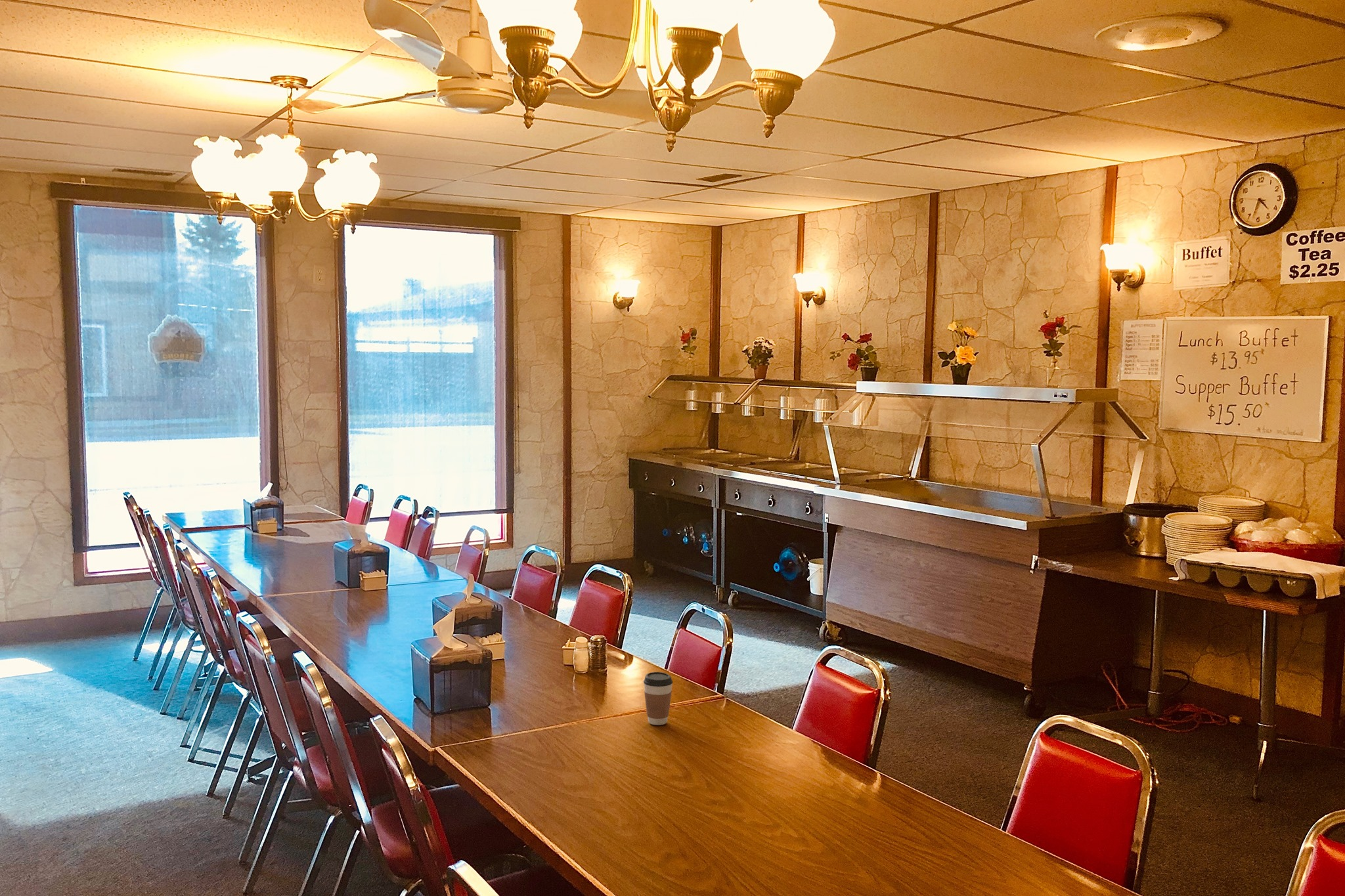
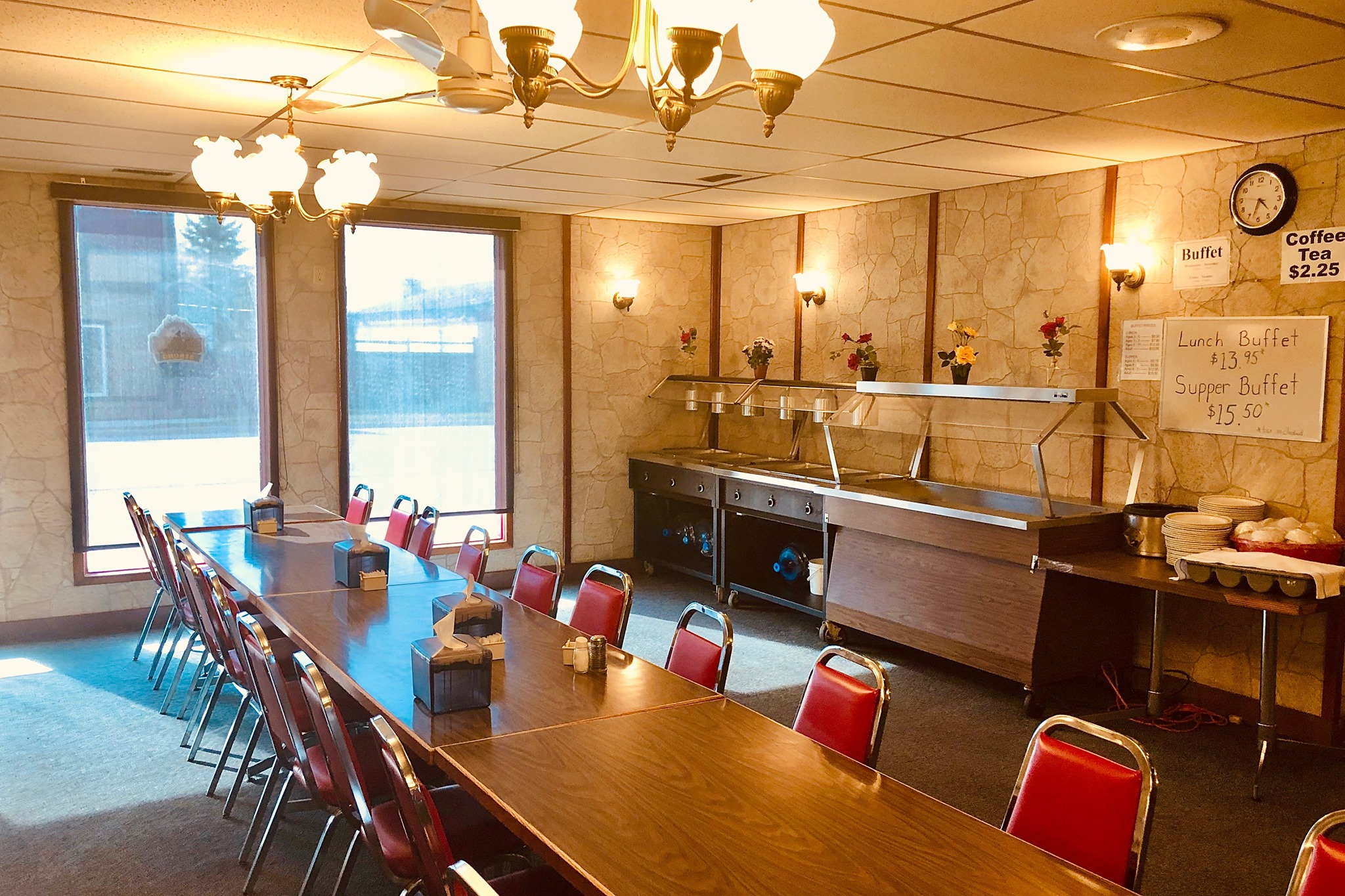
- coffee cup [643,672,673,726]
